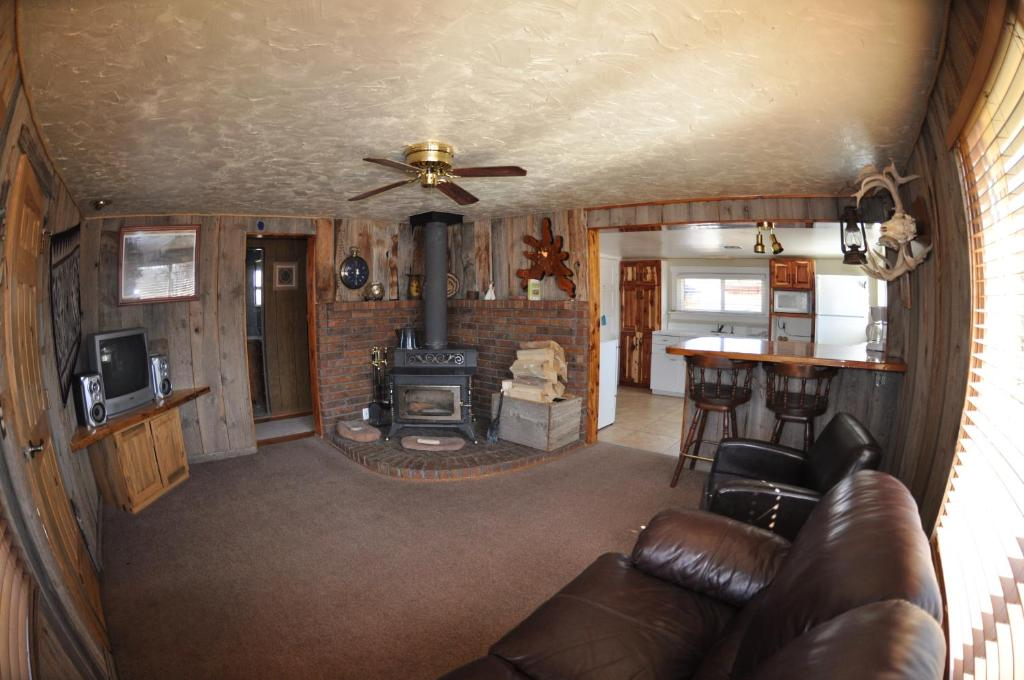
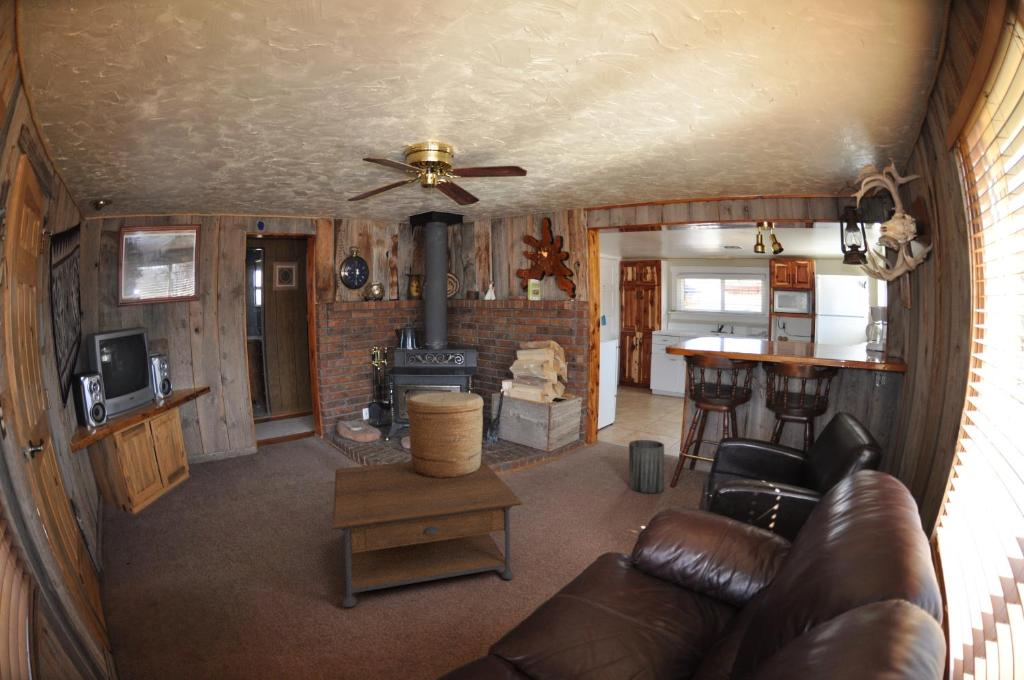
+ coffee table [331,457,524,608]
+ trash can [628,439,665,494]
+ woven basket [406,391,484,479]
